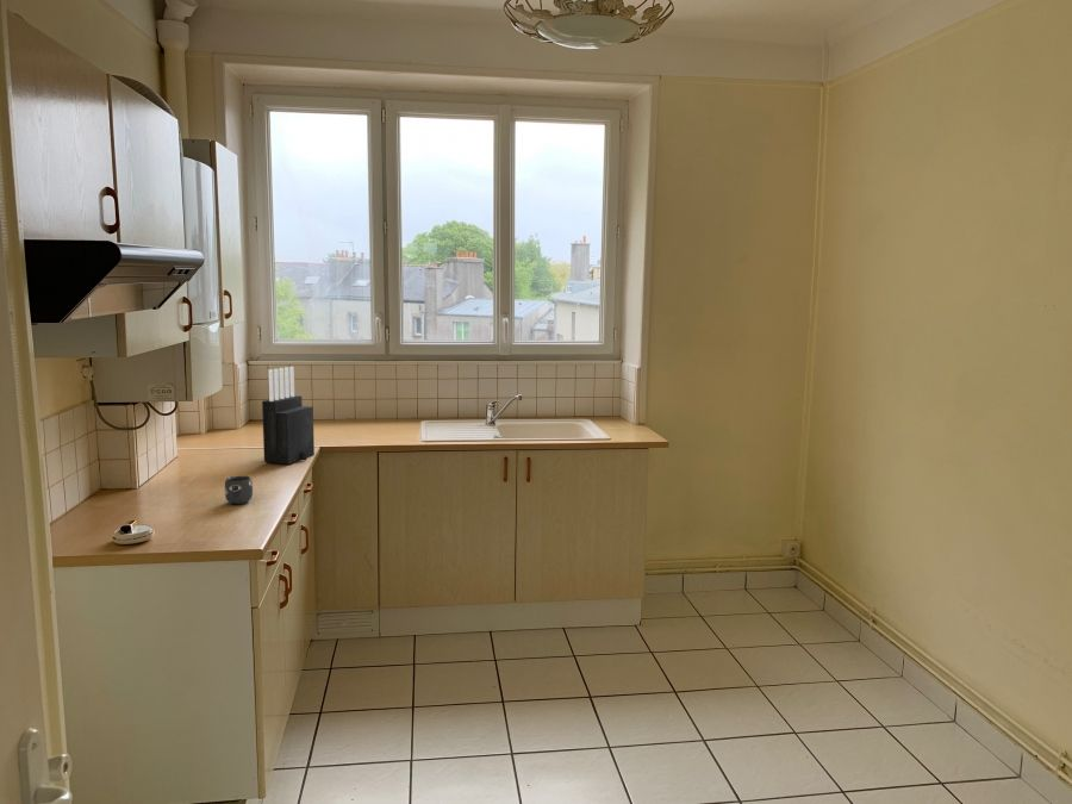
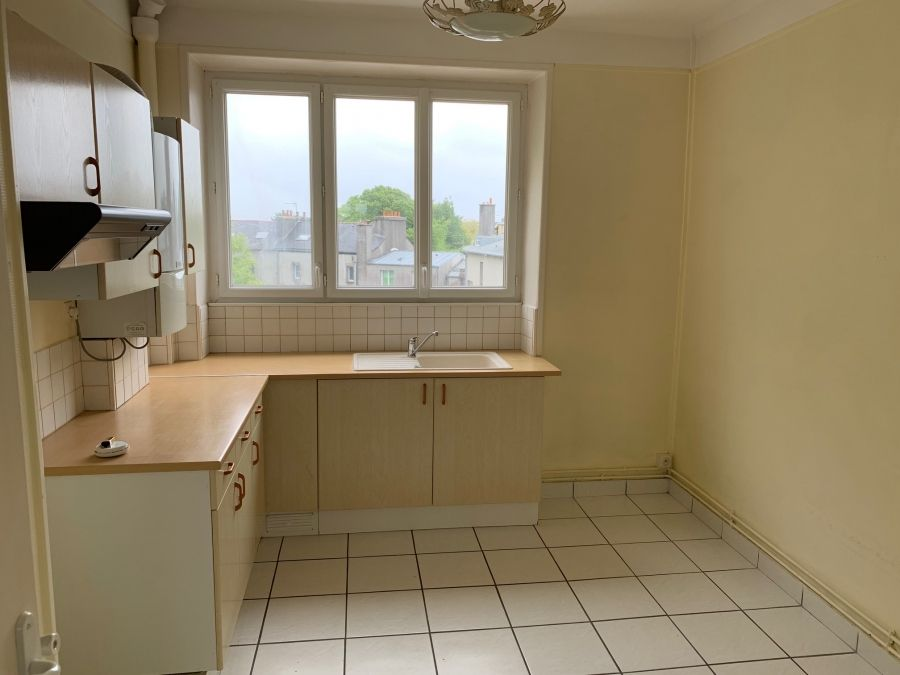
- knife block [261,366,316,466]
- mug [224,475,254,505]
